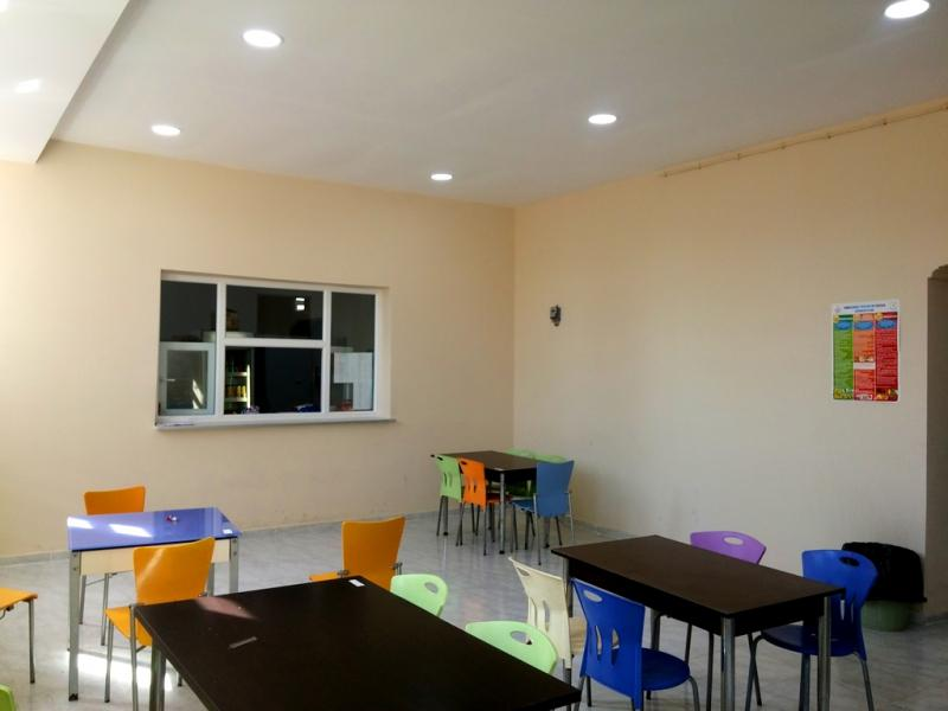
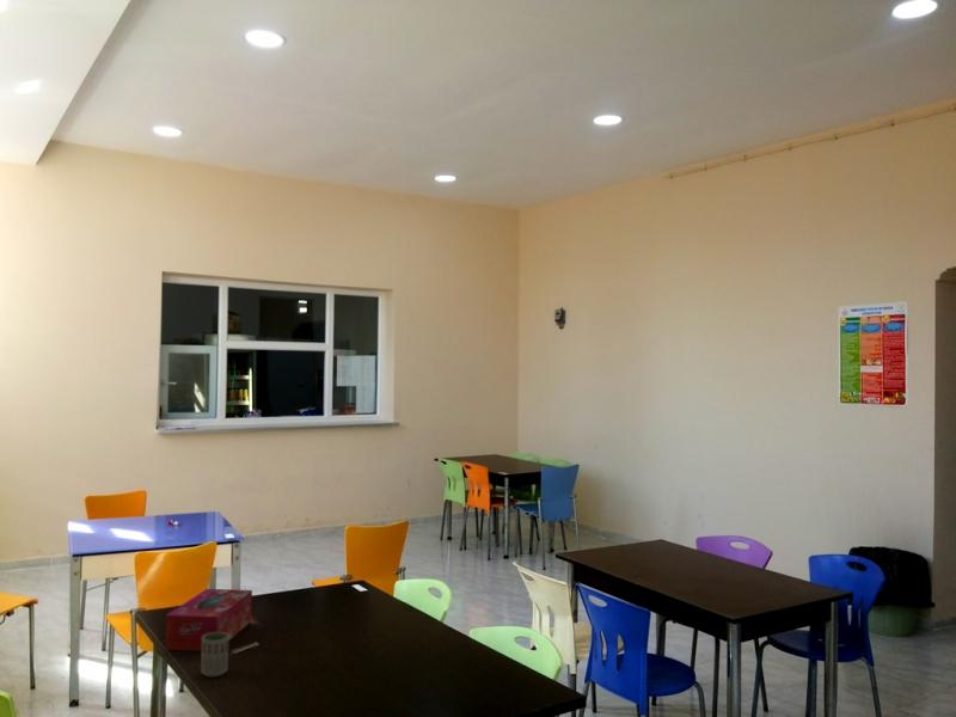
+ cup [200,632,229,678]
+ tissue box [164,588,253,652]
